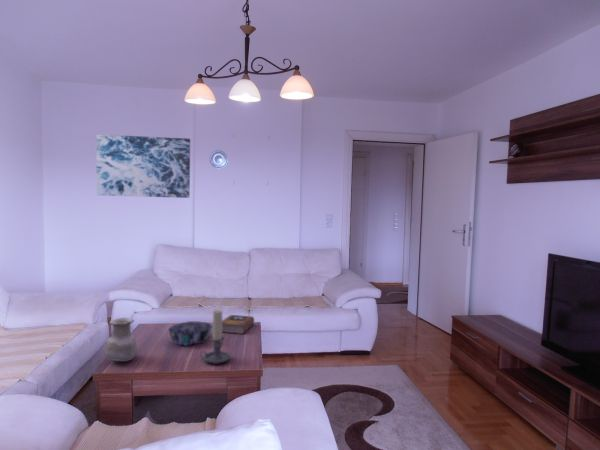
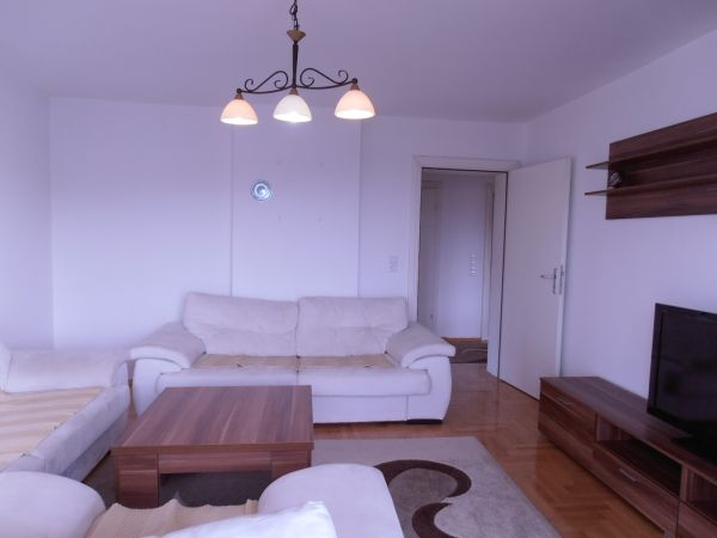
- decorative bowl [167,320,213,347]
- vase [104,316,138,362]
- candle holder [199,309,232,365]
- book [222,314,255,335]
- wall art [96,134,191,199]
